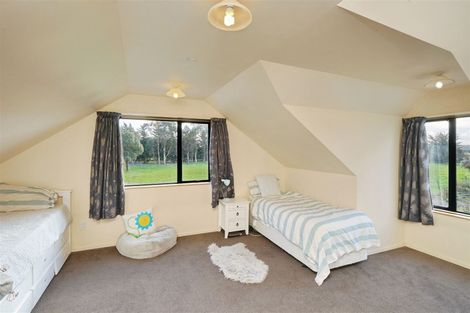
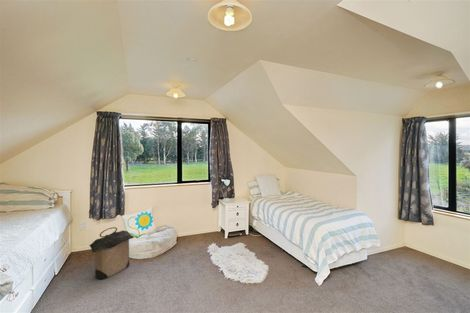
+ laundry hamper [88,226,135,281]
